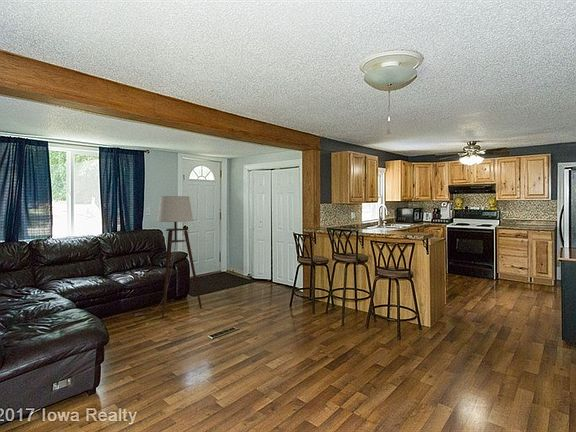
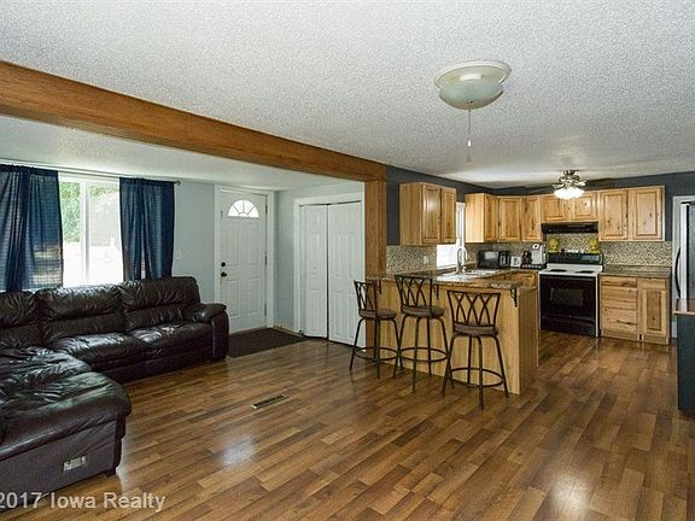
- floor lamp [135,195,203,319]
